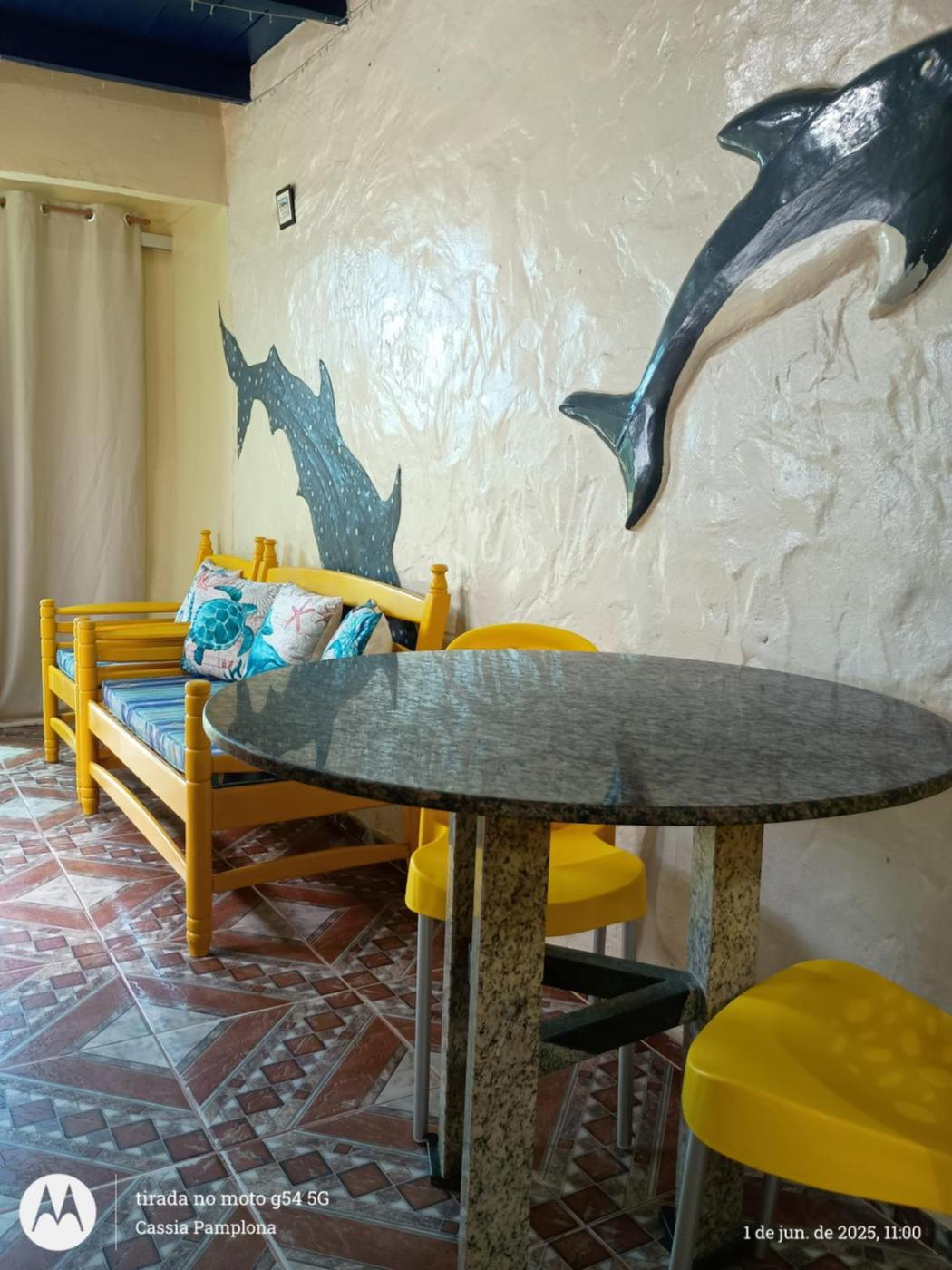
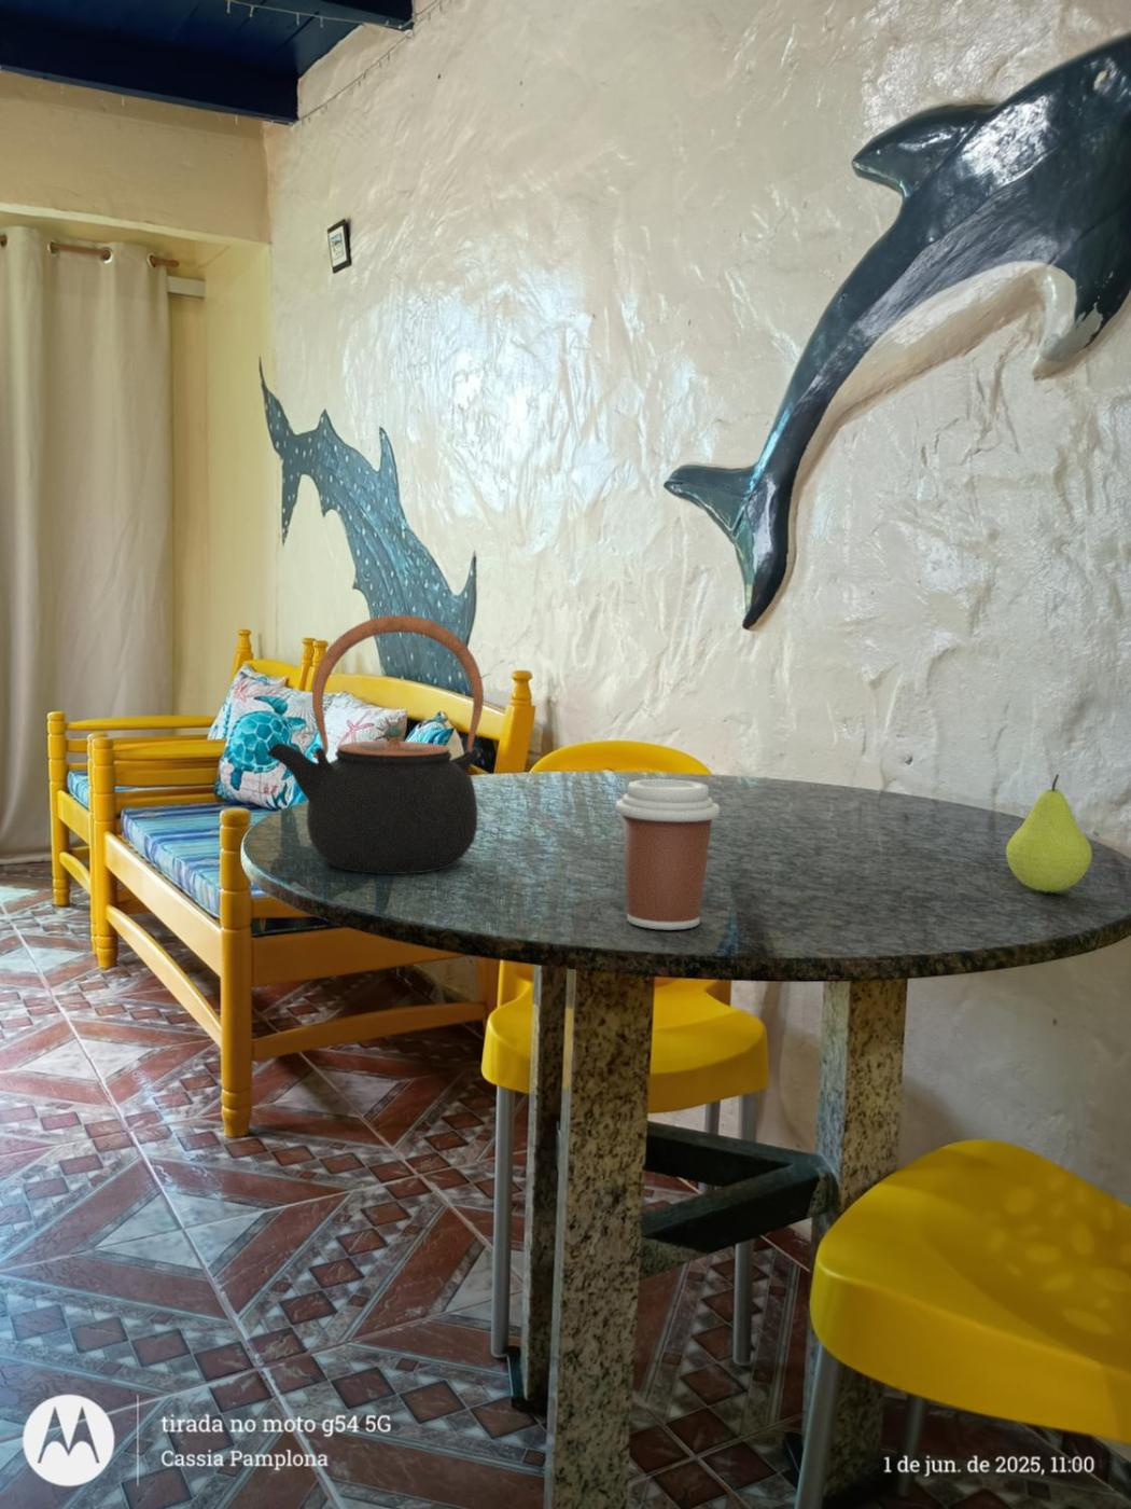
+ fruit [1005,772,1093,894]
+ teapot [265,614,485,876]
+ coffee cup [614,778,721,932]
